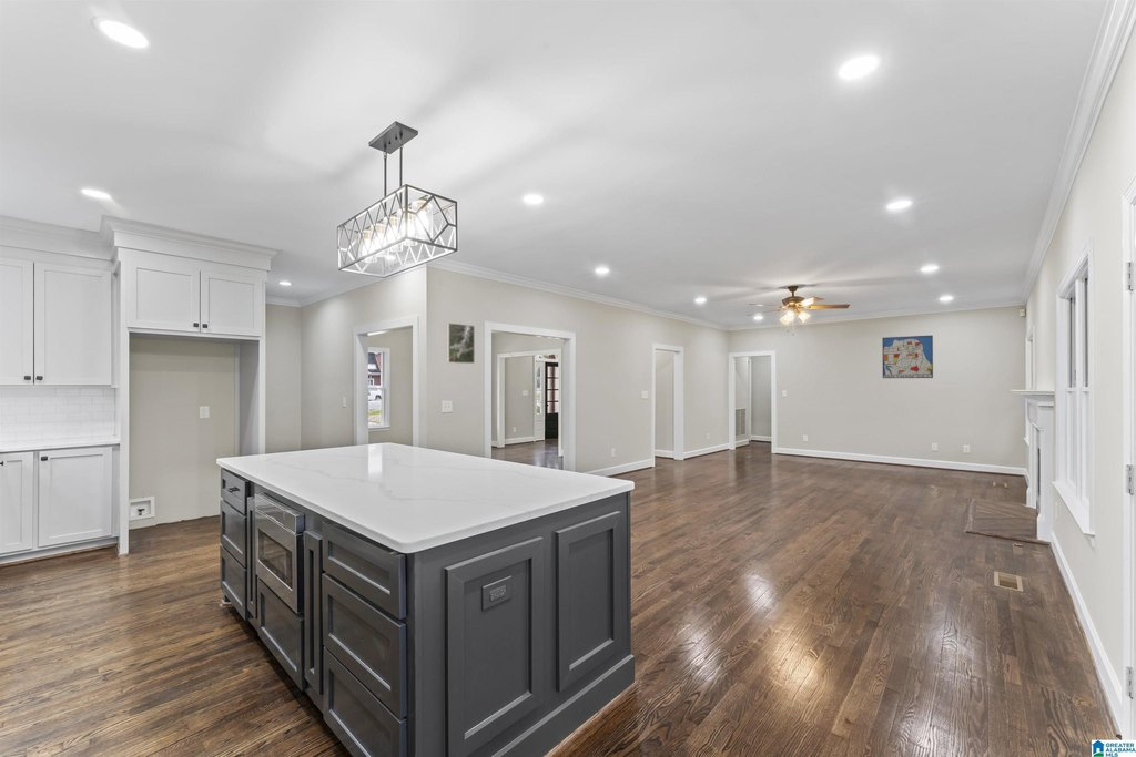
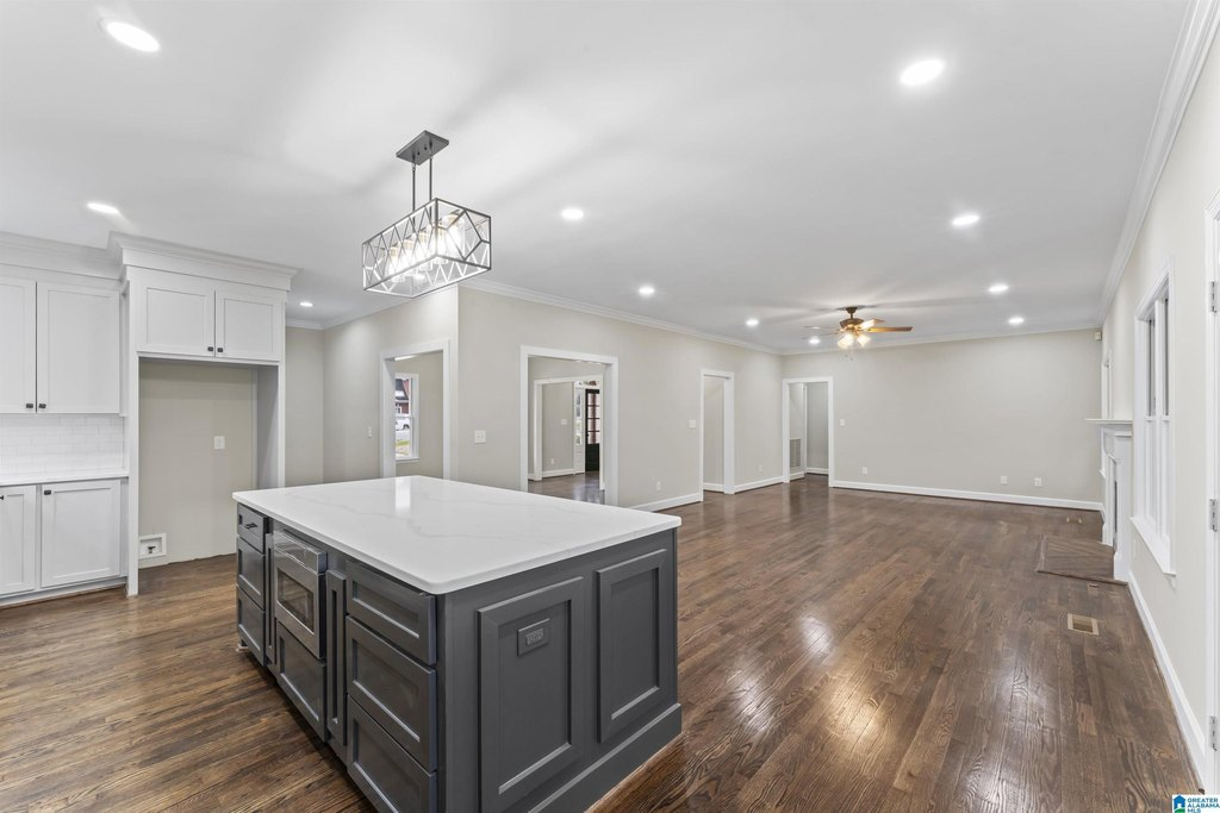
- wall art [882,335,934,379]
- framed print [446,321,476,365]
